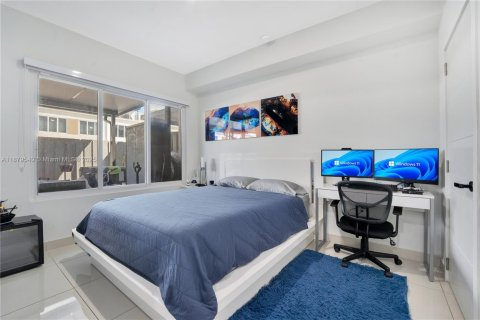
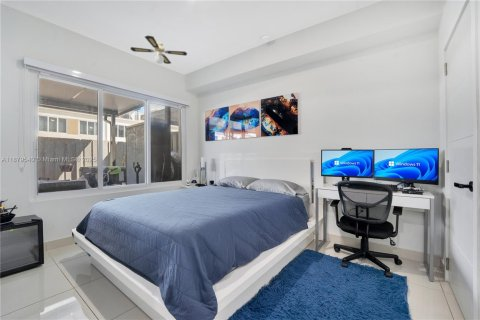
+ ceiling fan [130,35,188,65]
